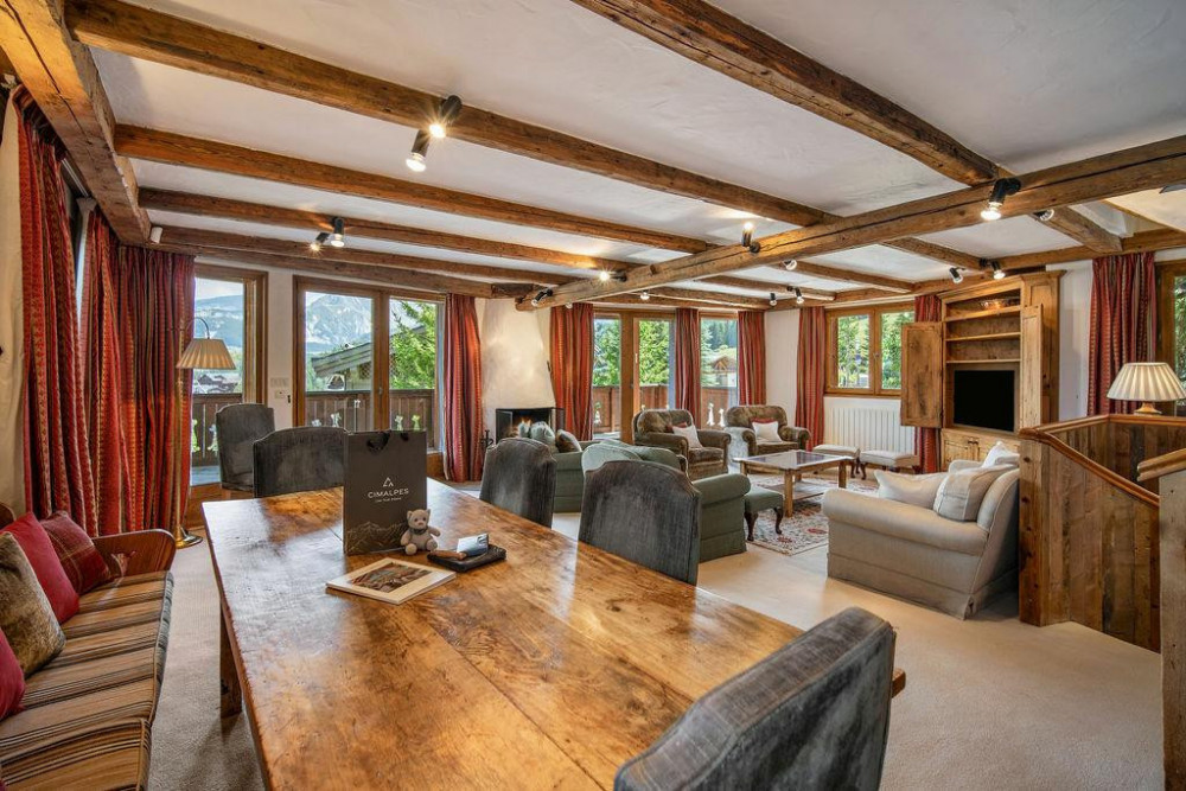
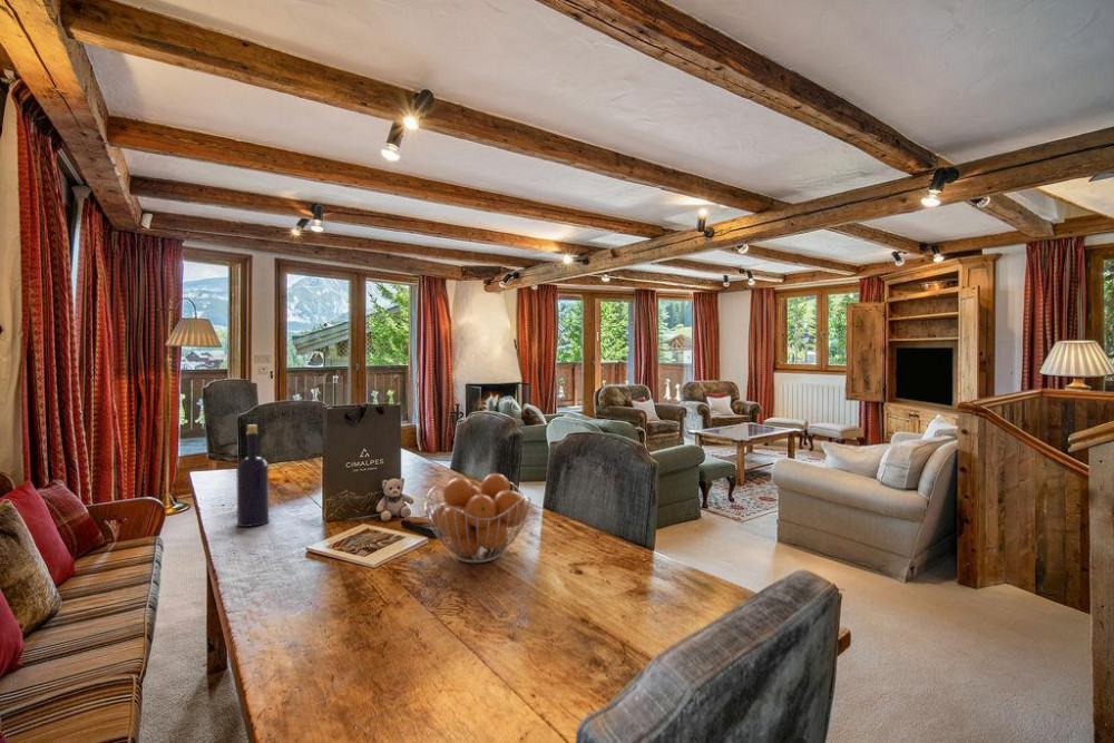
+ fruit basket [423,472,532,564]
+ bottle [236,423,271,528]
